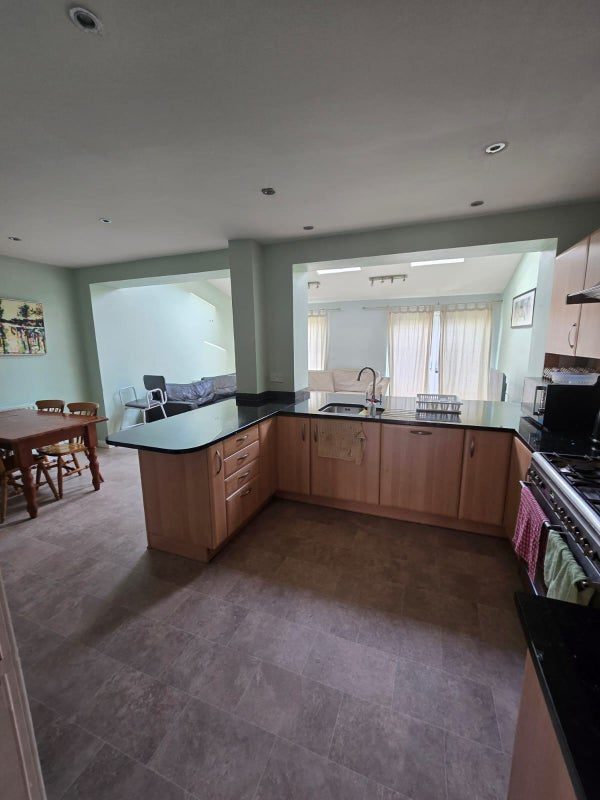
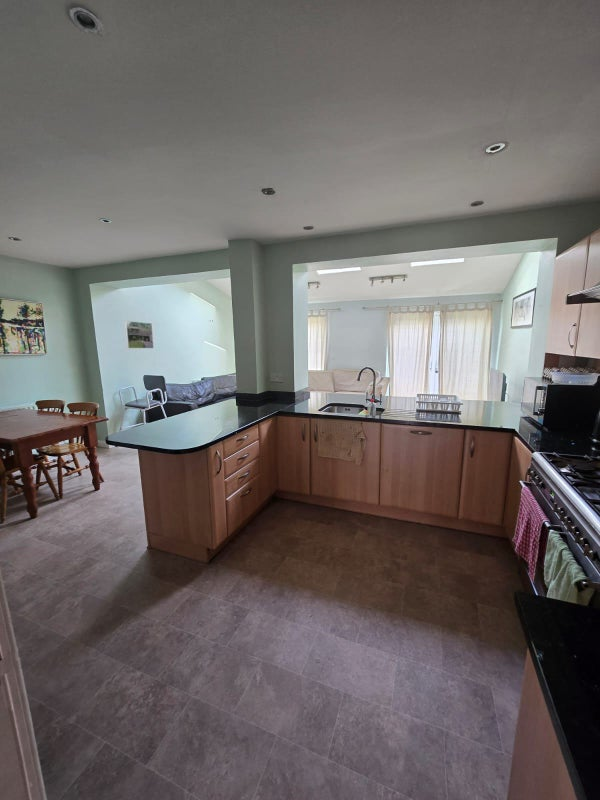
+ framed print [124,320,154,349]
